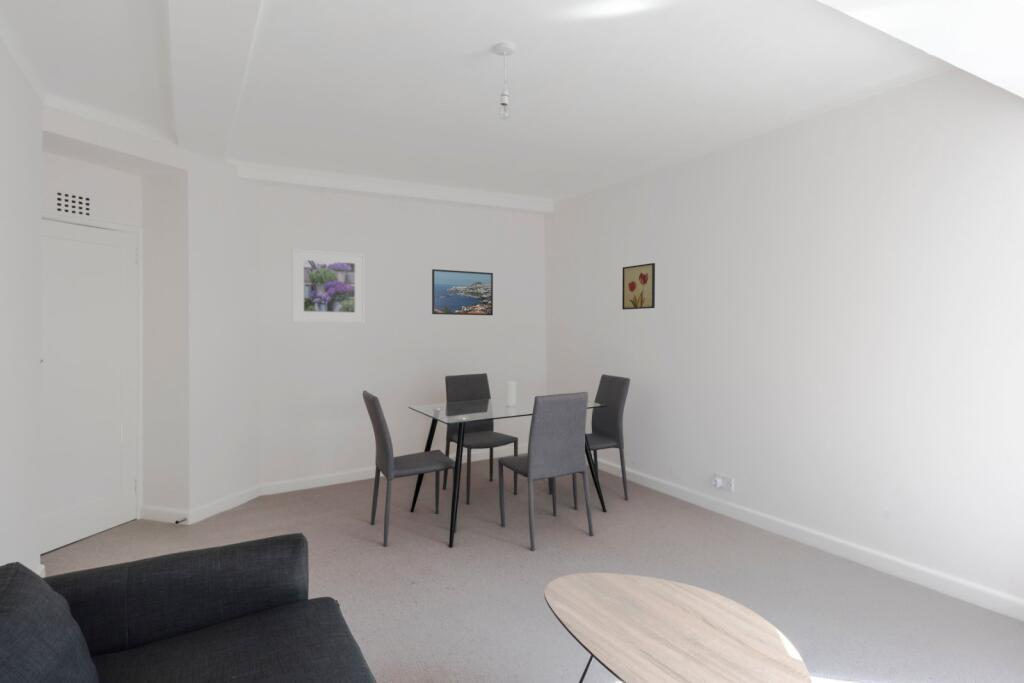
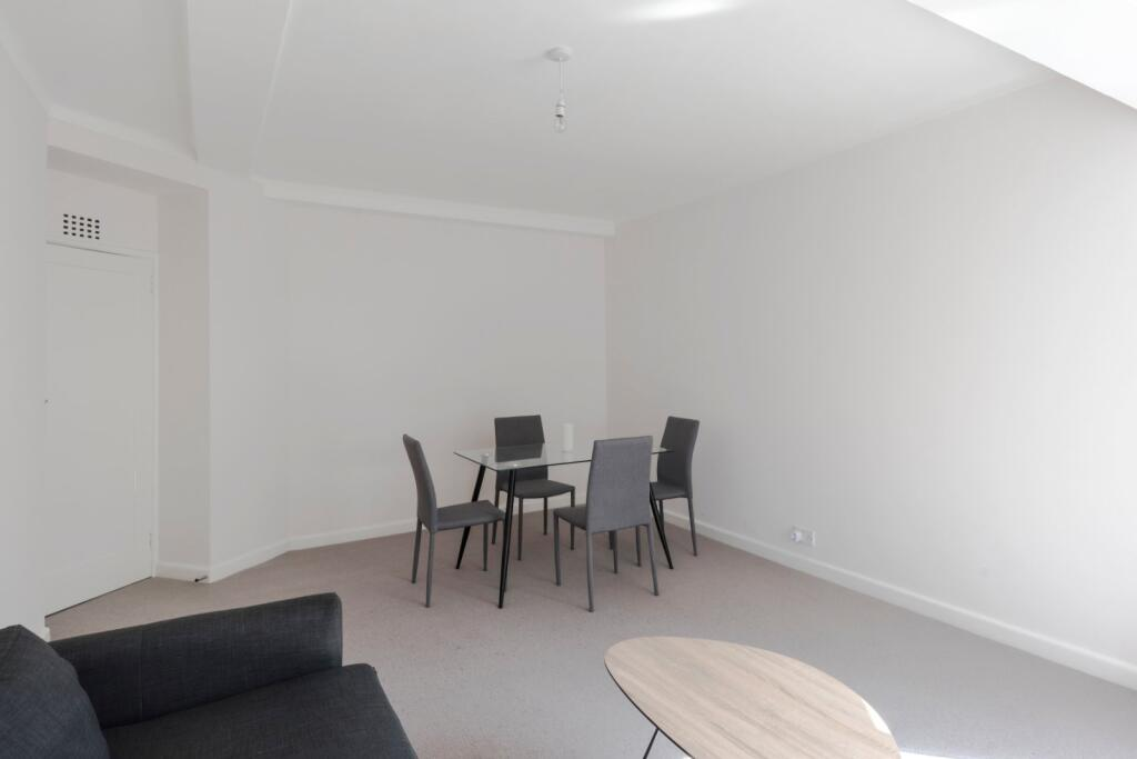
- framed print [431,268,494,316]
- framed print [291,247,366,324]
- wall art [621,262,656,311]
